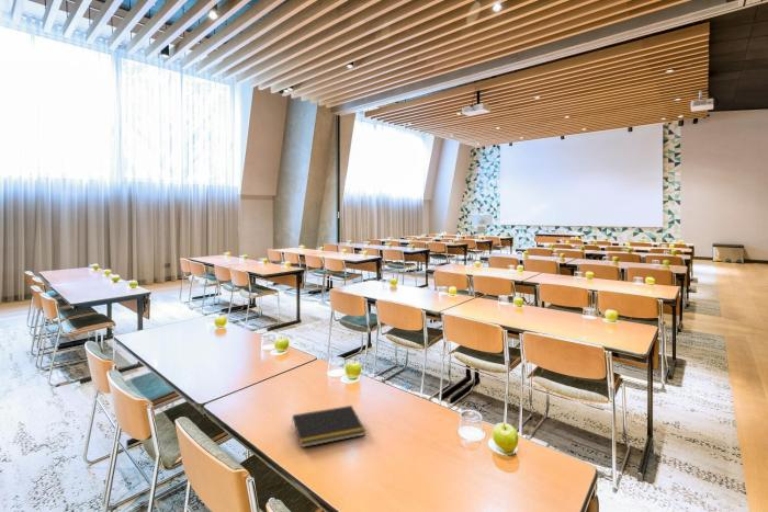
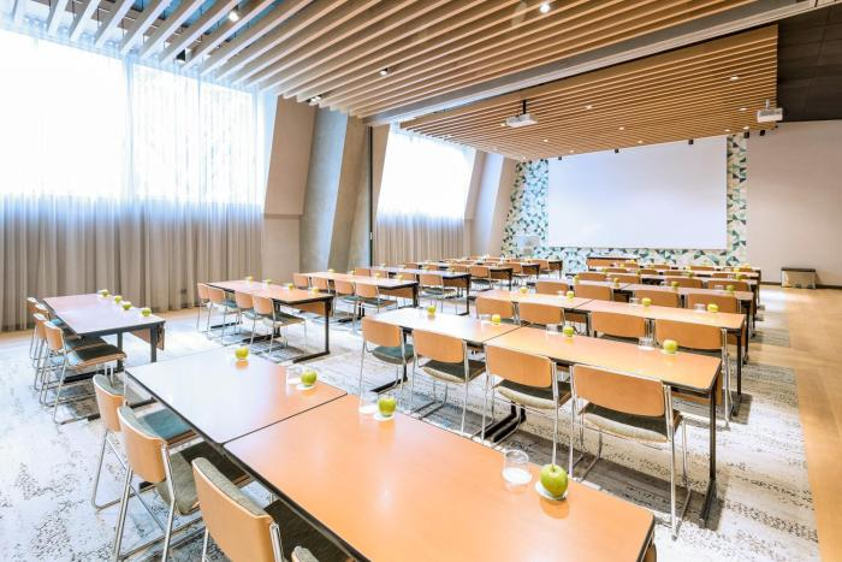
- notepad [290,405,366,448]
